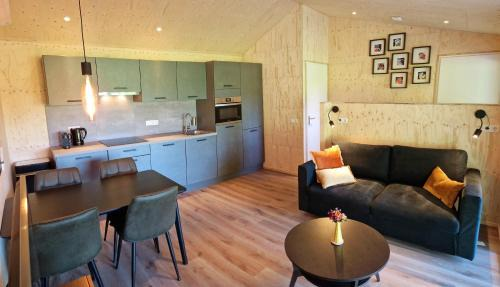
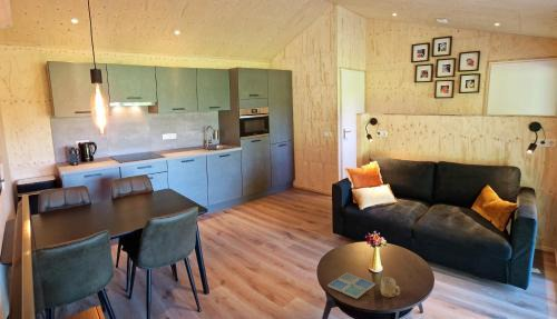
+ mug [380,277,401,298]
+ drink coaster [326,272,377,300]
